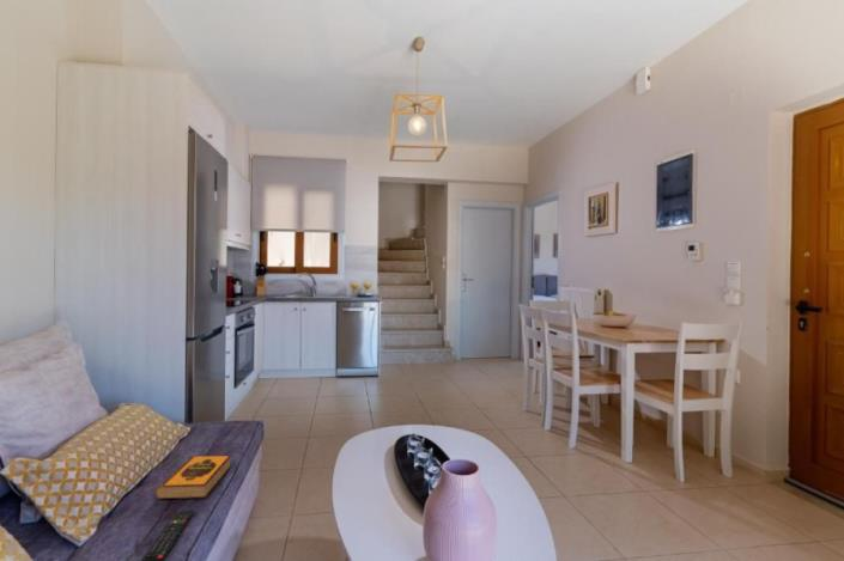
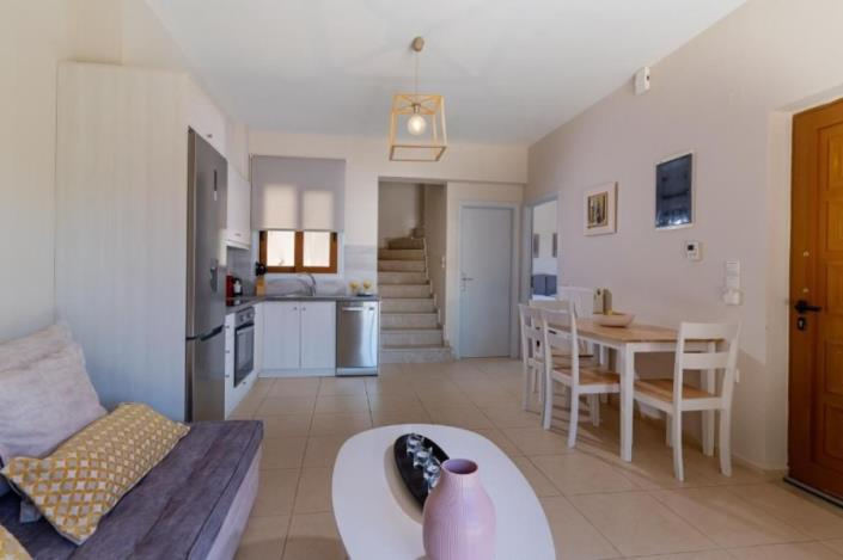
- hardback book [153,455,232,501]
- remote control [140,510,195,561]
